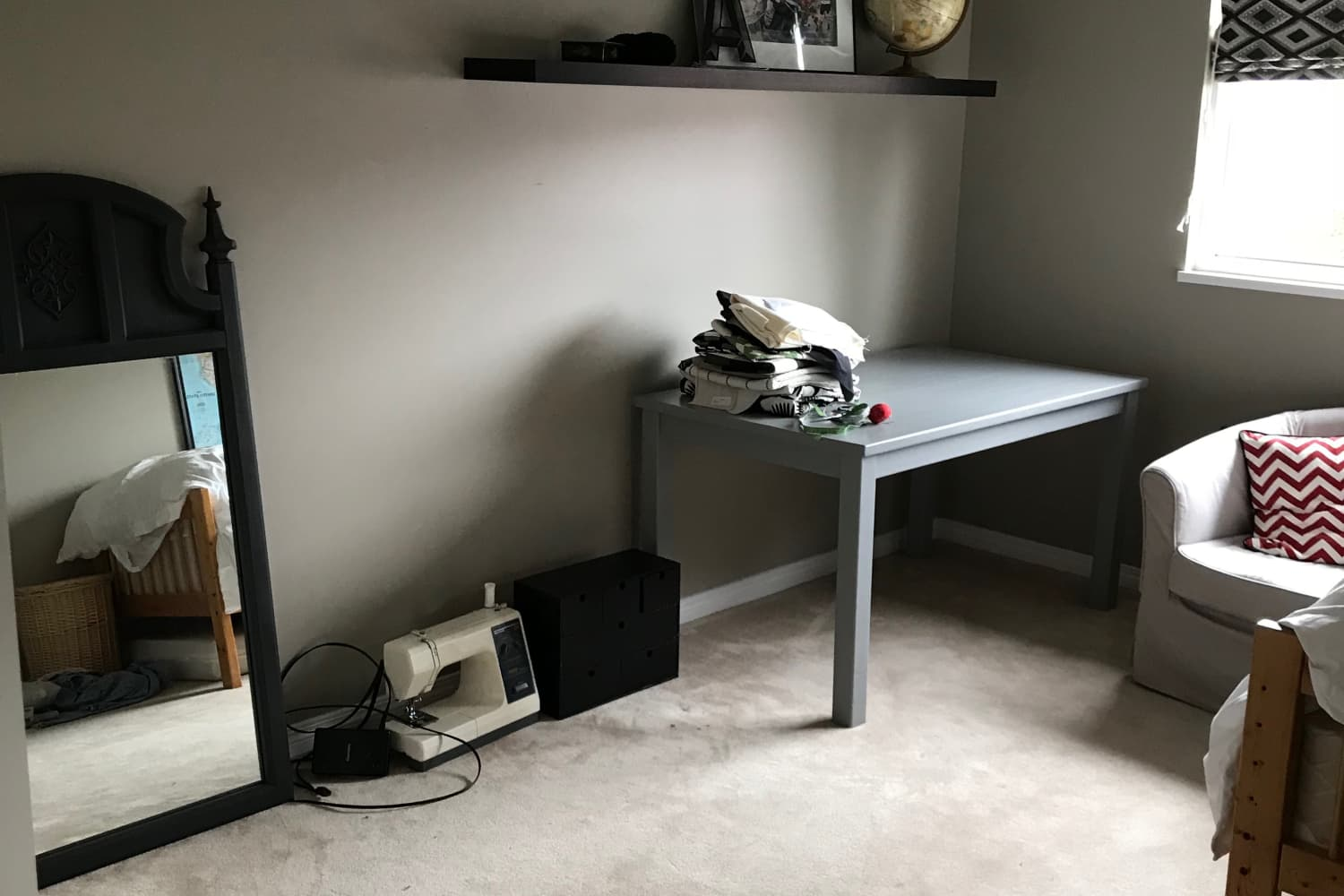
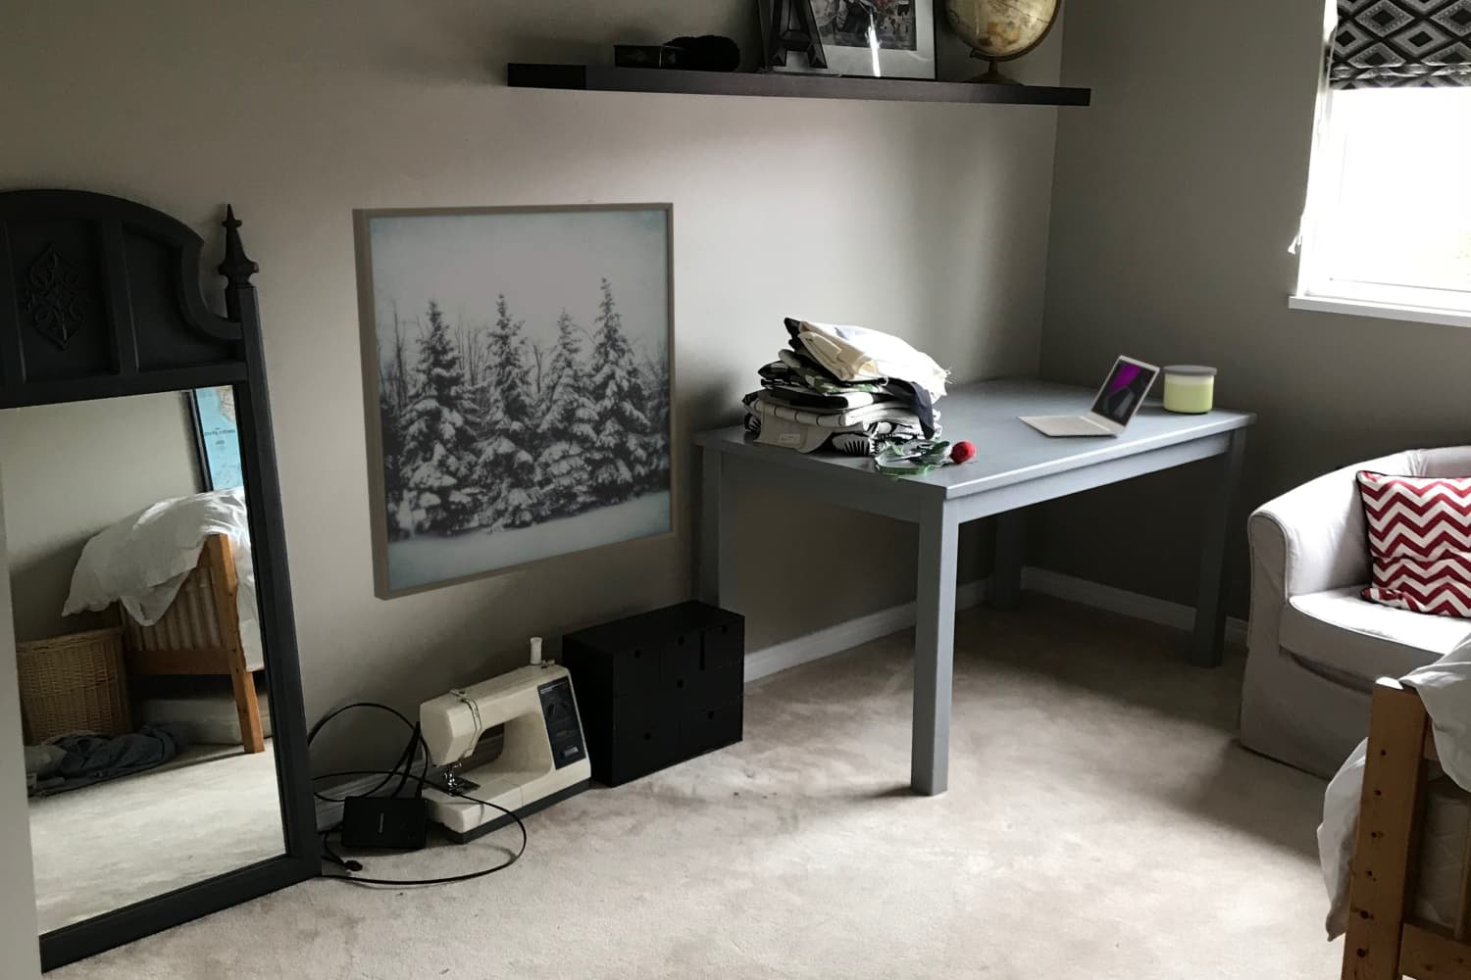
+ laptop [1017,353,1160,438]
+ candle [1162,364,1218,413]
+ wall art [351,201,677,602]
